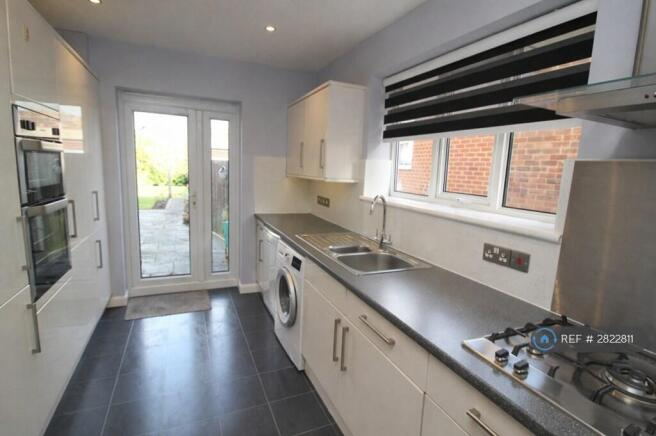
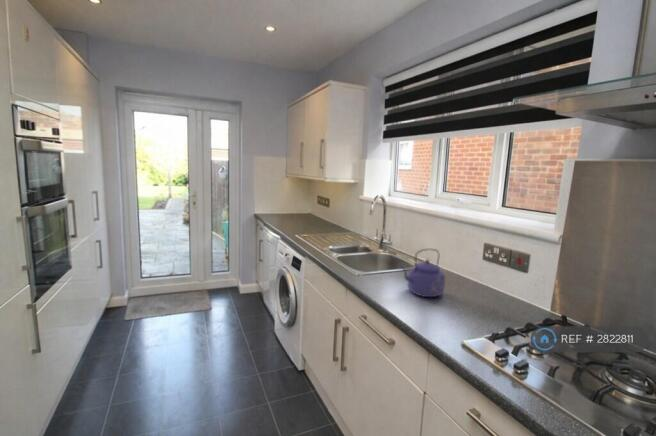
+ kettle [399,248,446,298]
